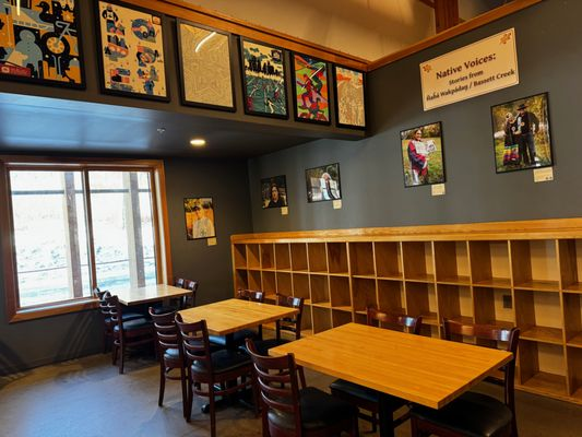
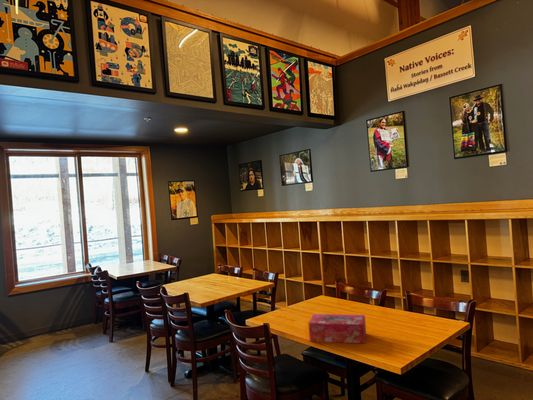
+ tissue box [307,313,367,344]
